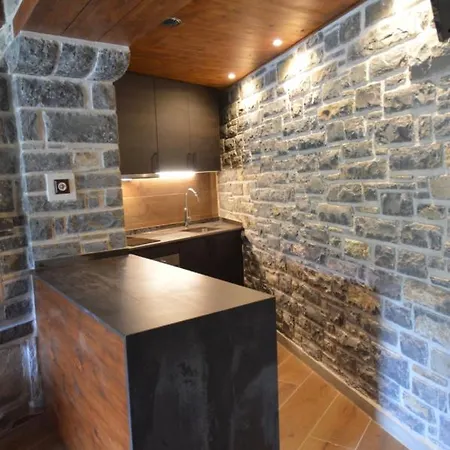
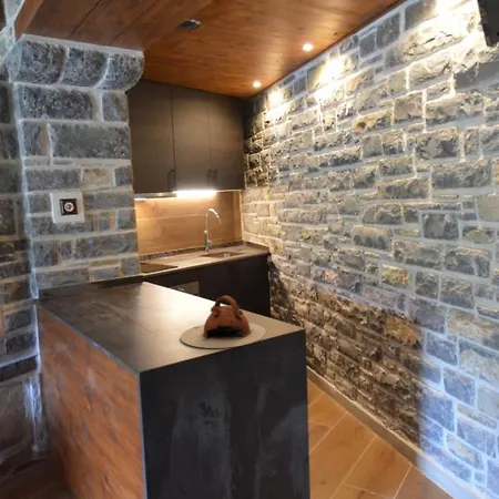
+ teapot [180,295,267,349]
